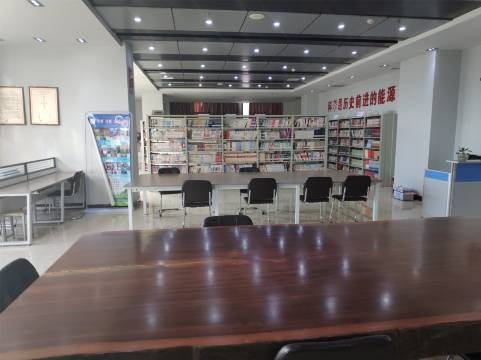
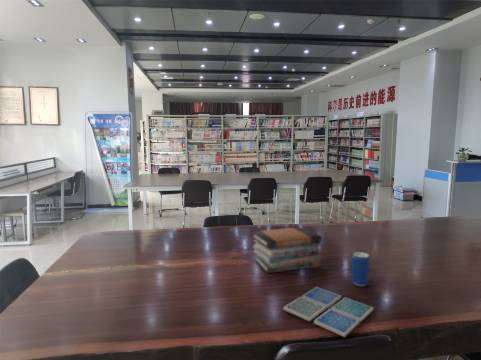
+ beverage can [350,251,371,287]
+ book stack [251,226,323,274]
+ drink coaster [282,286,374,338]
